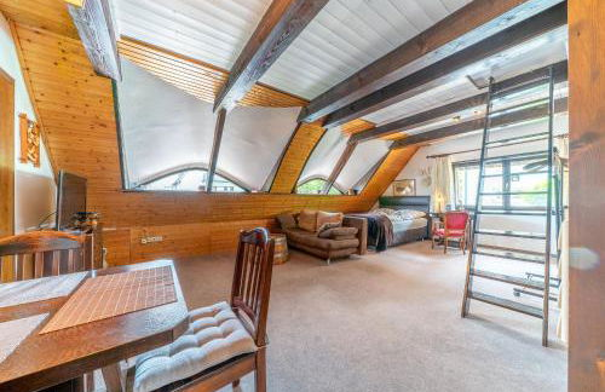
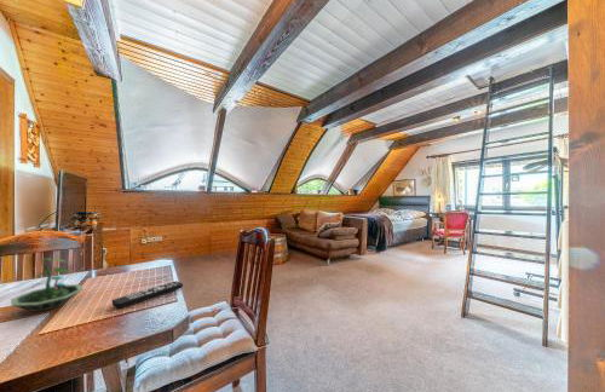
+ terrarium [10,256,85,313]
+ remote control [111,279,184,310]
